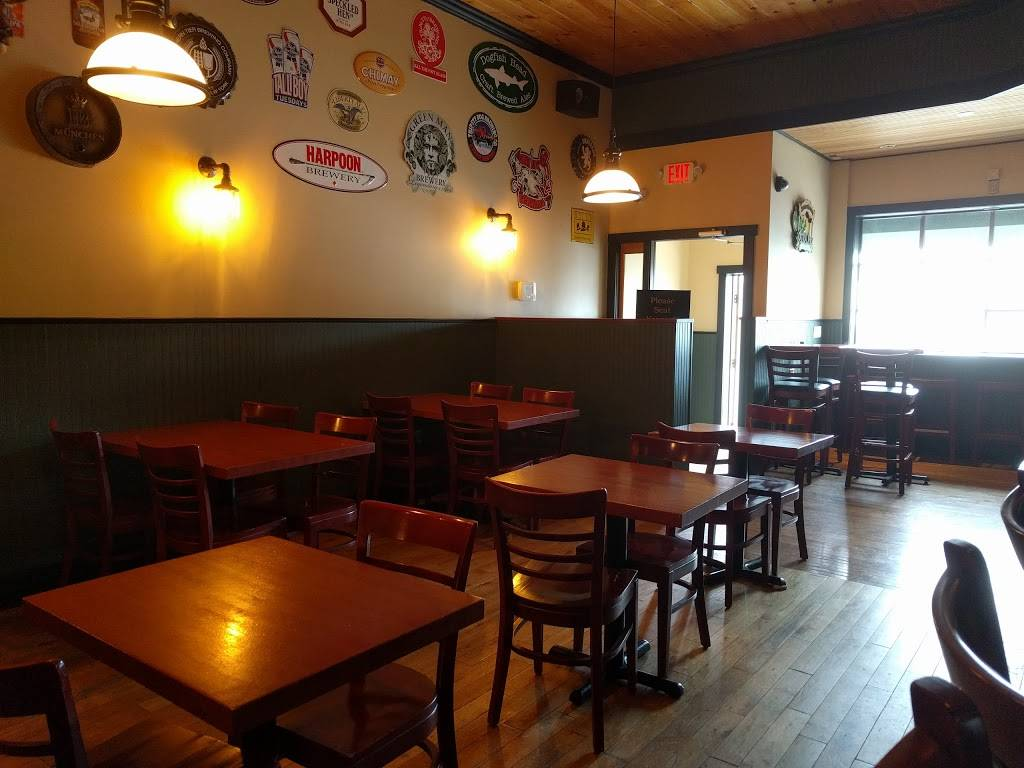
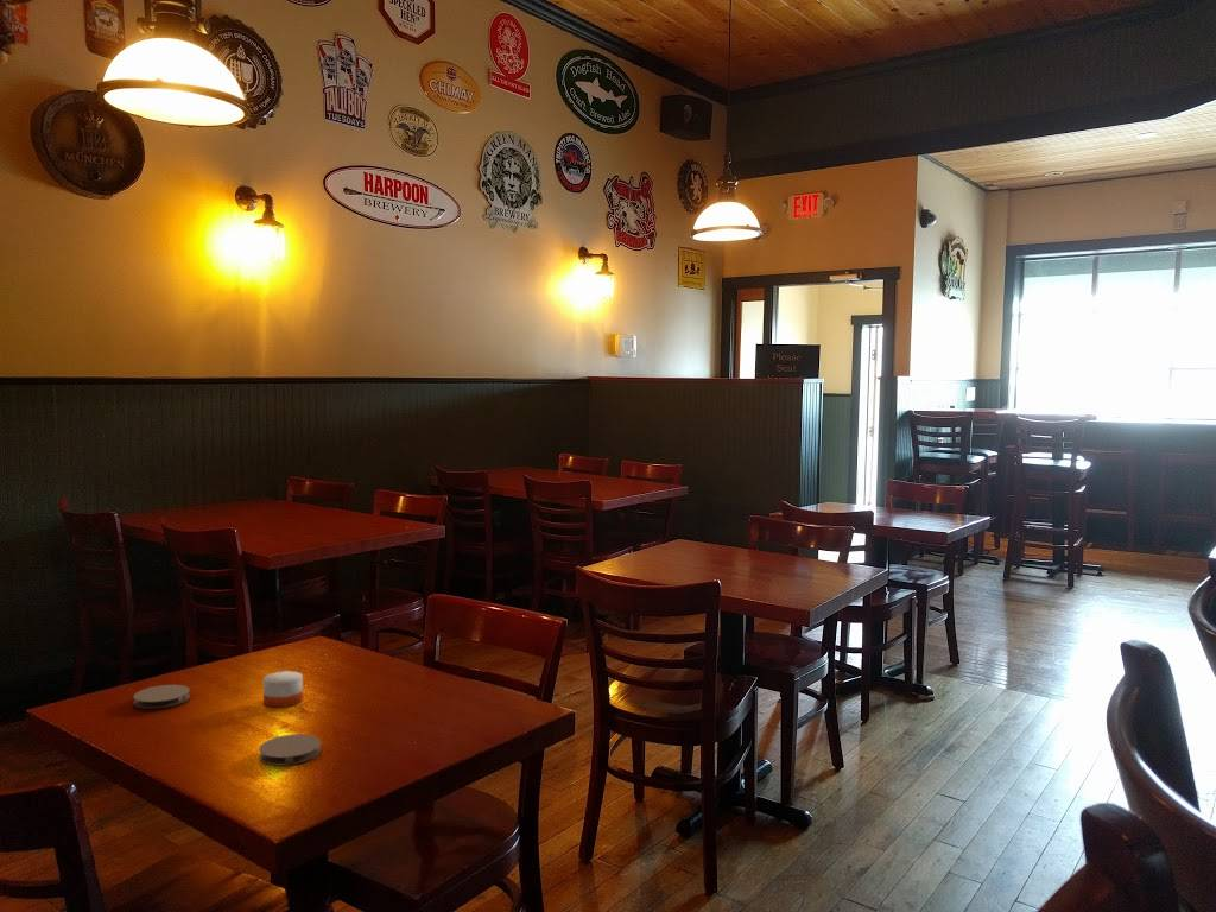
+ coaster [132,684,191,710]
+ coaster [258,733,322,767]
+ candle [262,665,304,708]
